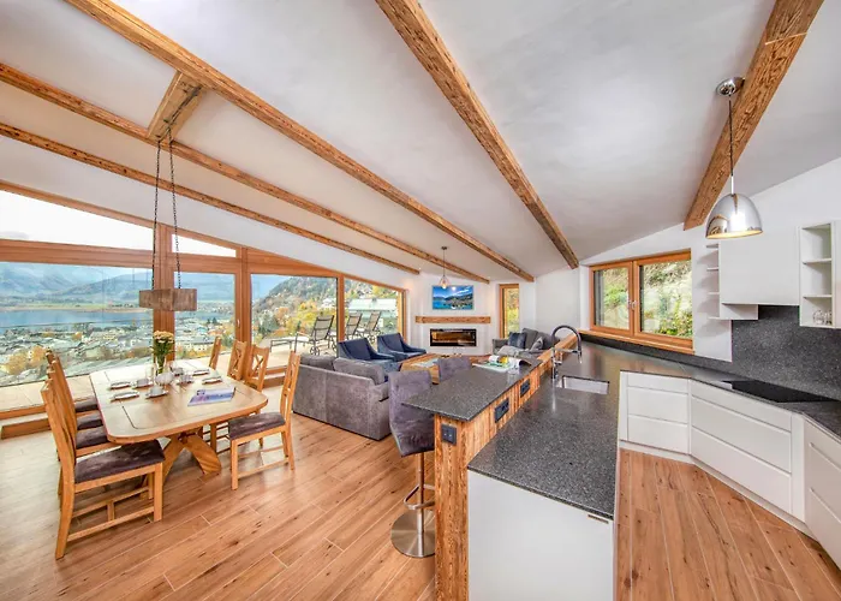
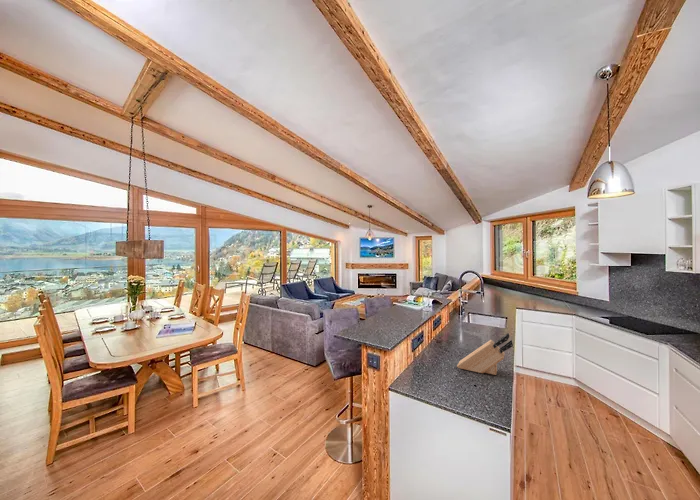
+ knife block [456,332,514,376]
